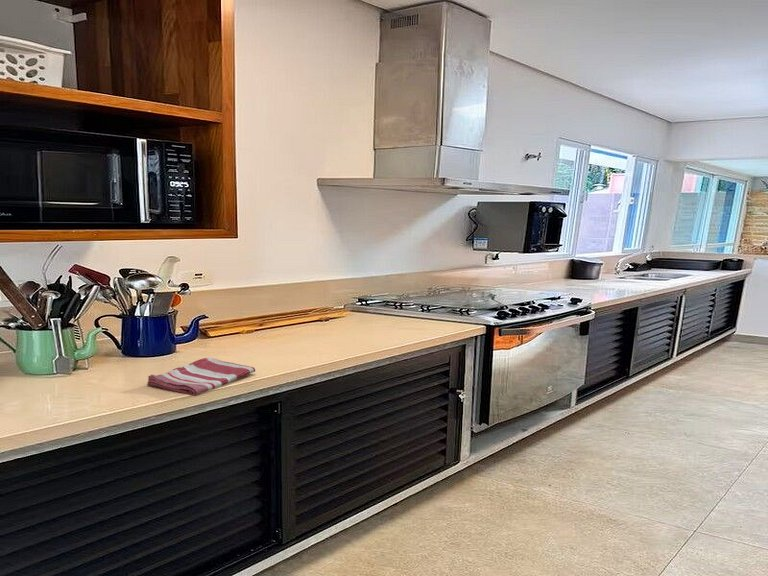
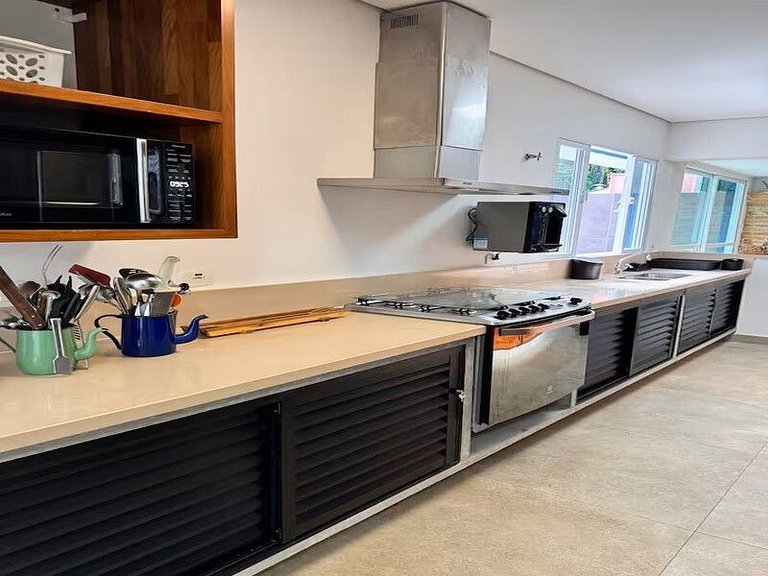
- dish towel [146,356,256,397]
